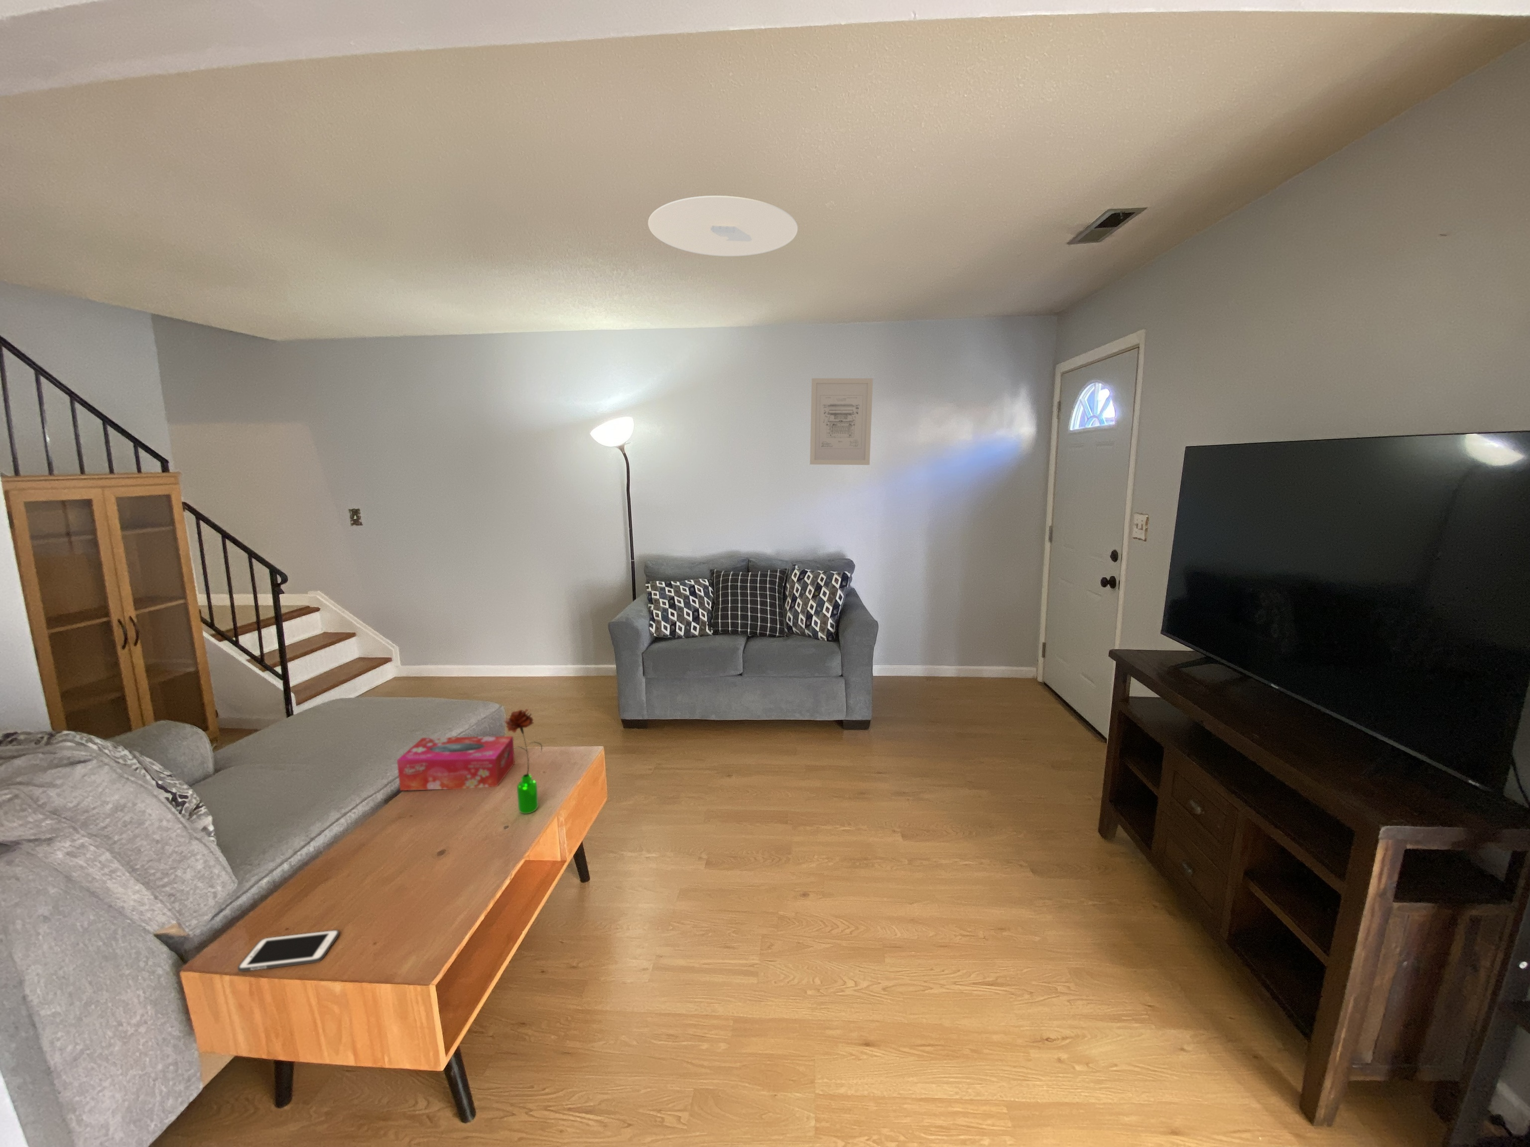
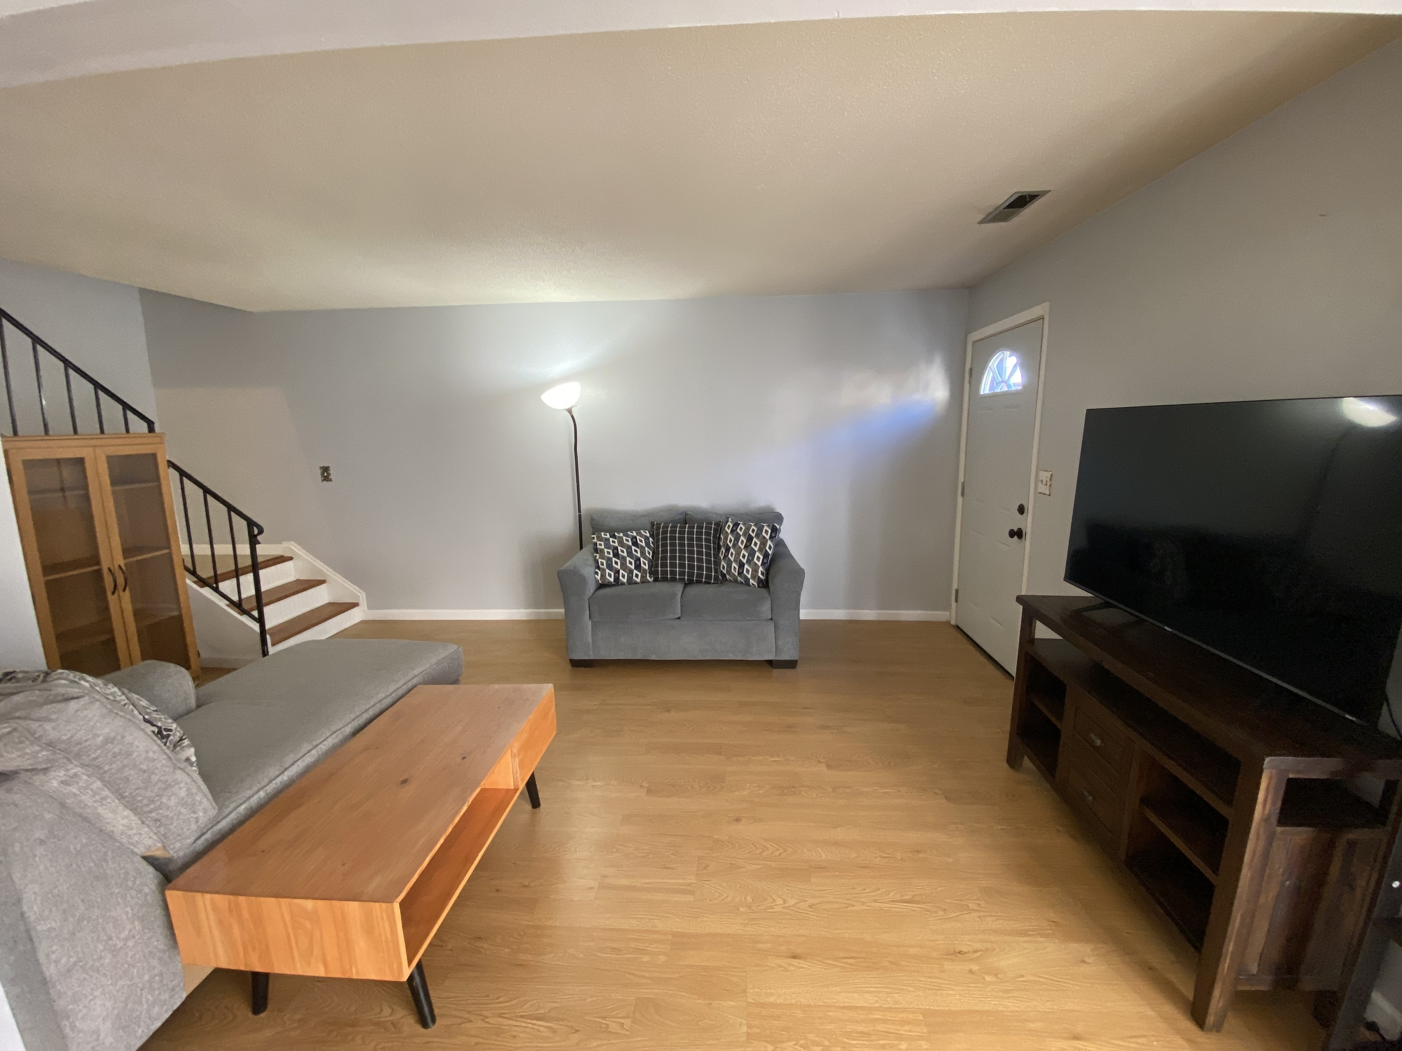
- ceiling light [647,195,799,257]
- tissue box [396,736,516,792]
- flower [504,708,543,814]
- wall art [810,378,873,465]
- cell phone [237,929,340,972]
